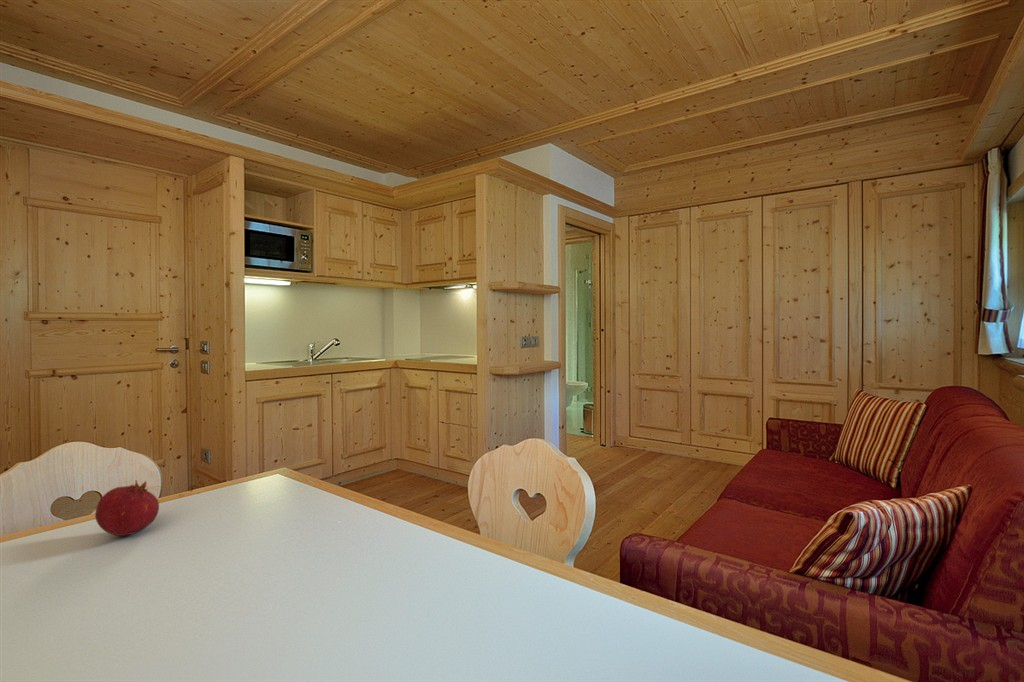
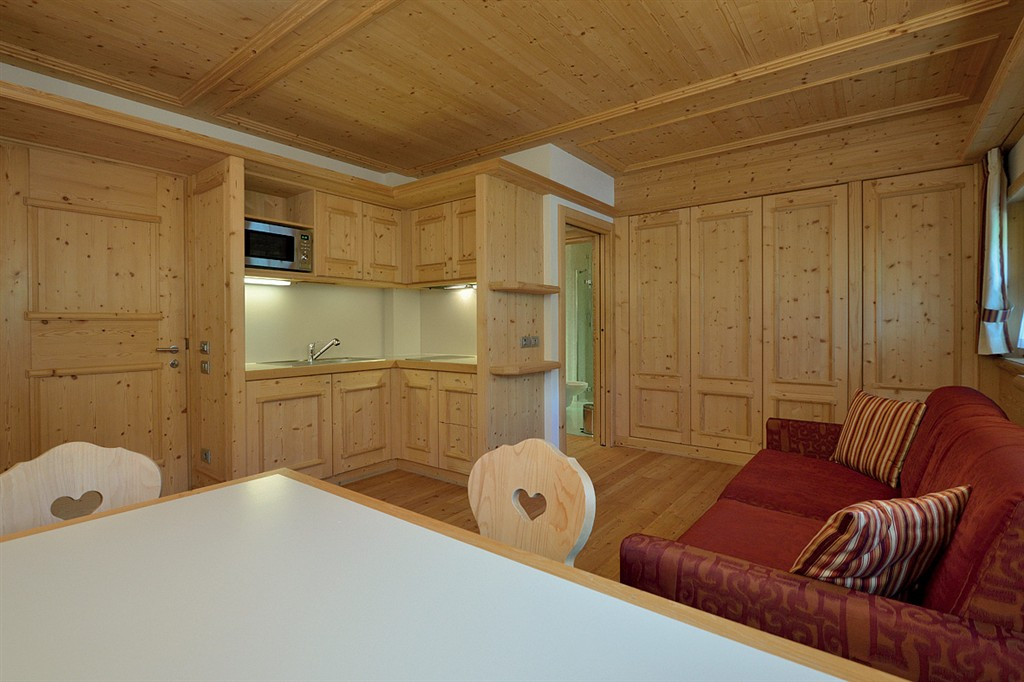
- fruit [94,479,160,537]
